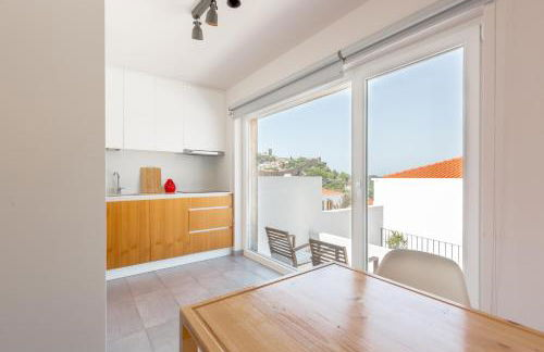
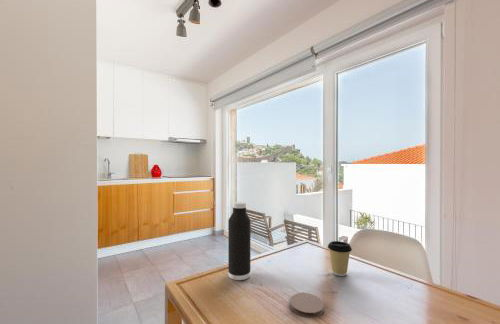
+ coffee cup [327,240,353,277]
+ water bottle [227,201,252,281]
+ coaster [289,292,325,319]
